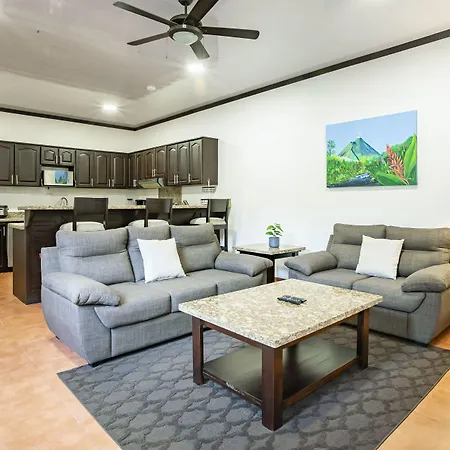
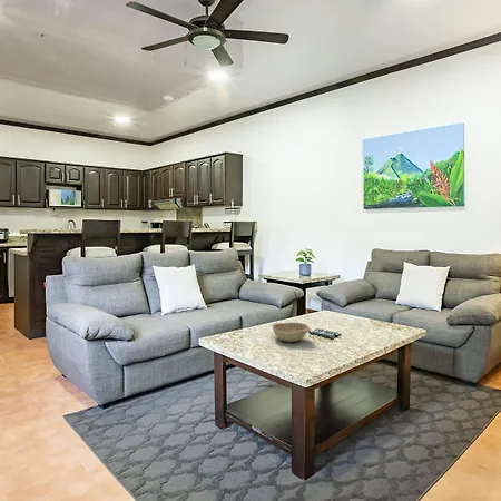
+ decorative bowl [272,322,312,343]
